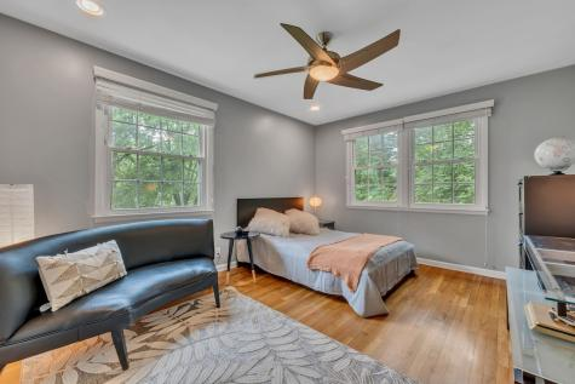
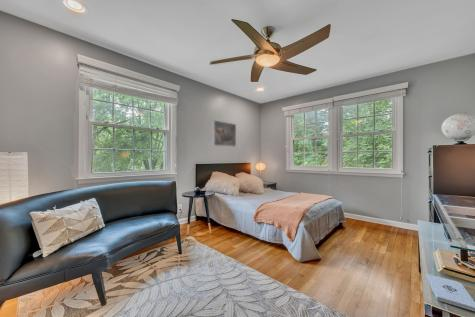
+ notepad [425,273,475,312]
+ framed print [212,119,237,148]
